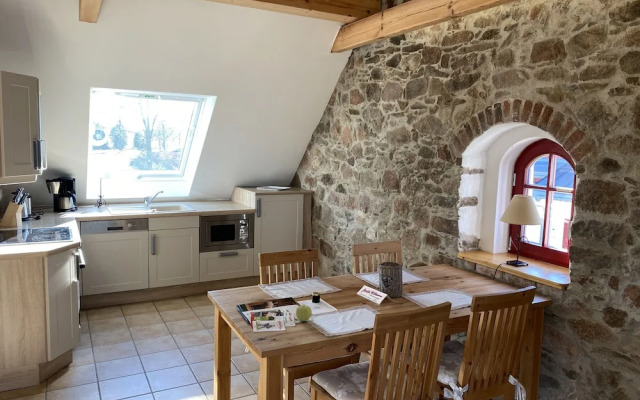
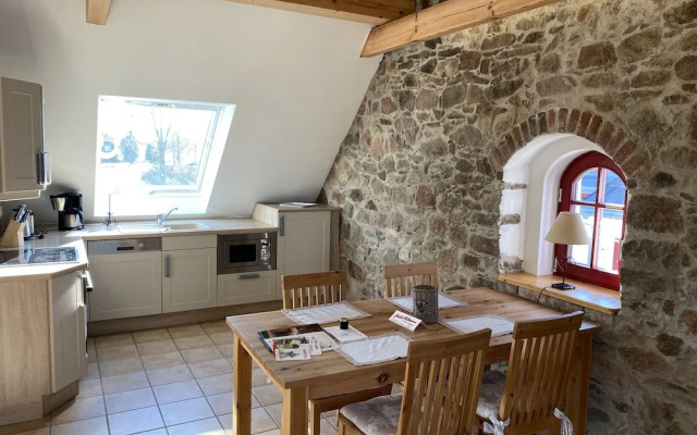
- fruit [295,303,313,322]
